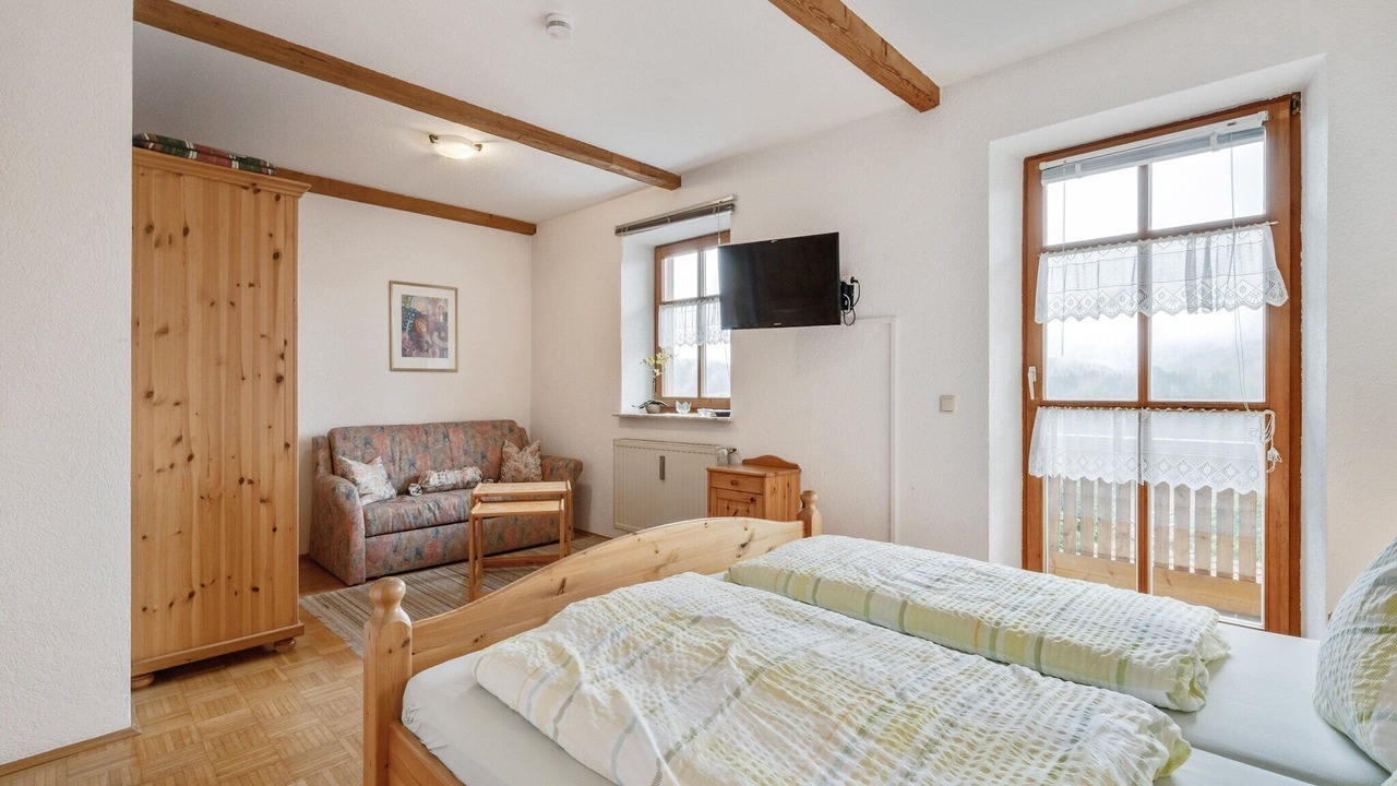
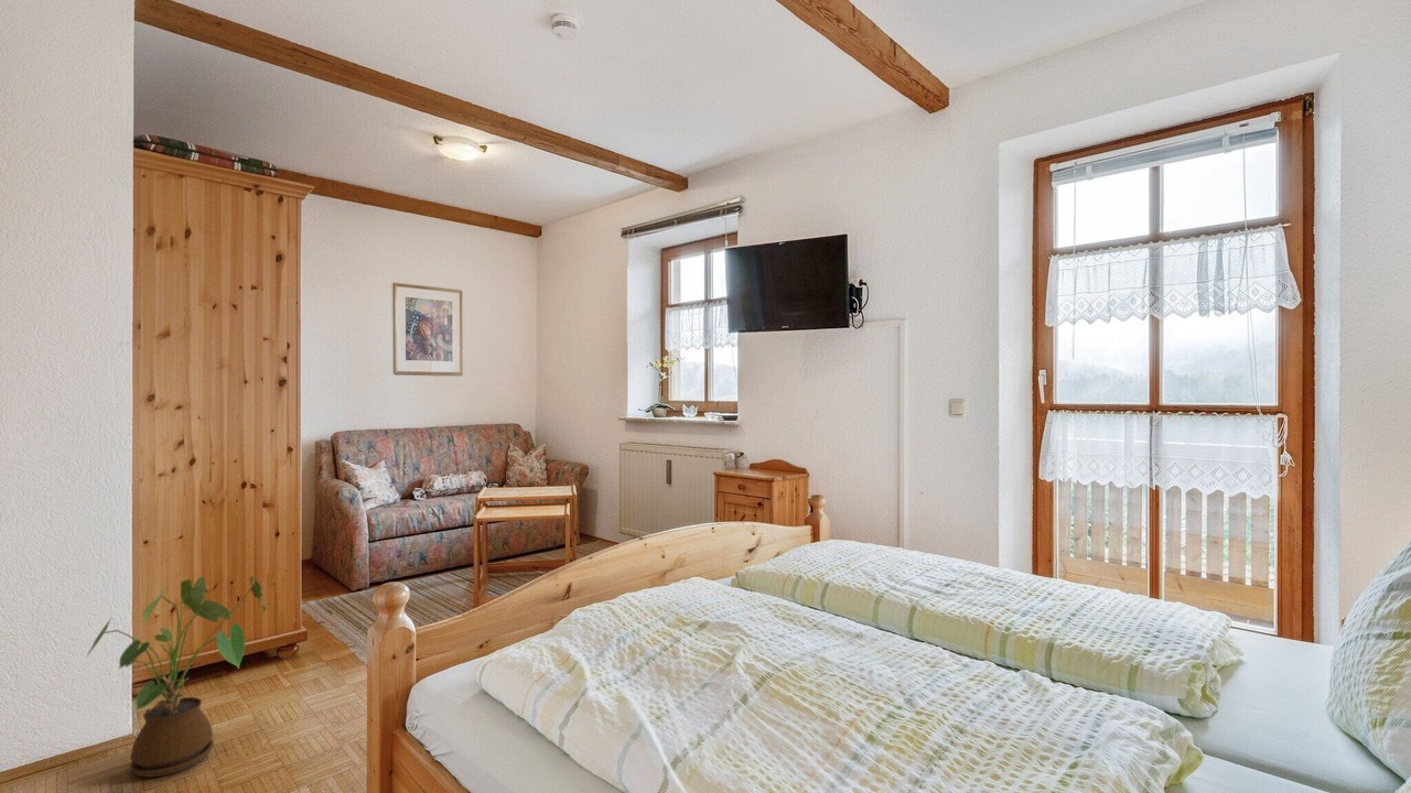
+ house plant [86,575,268,779]
